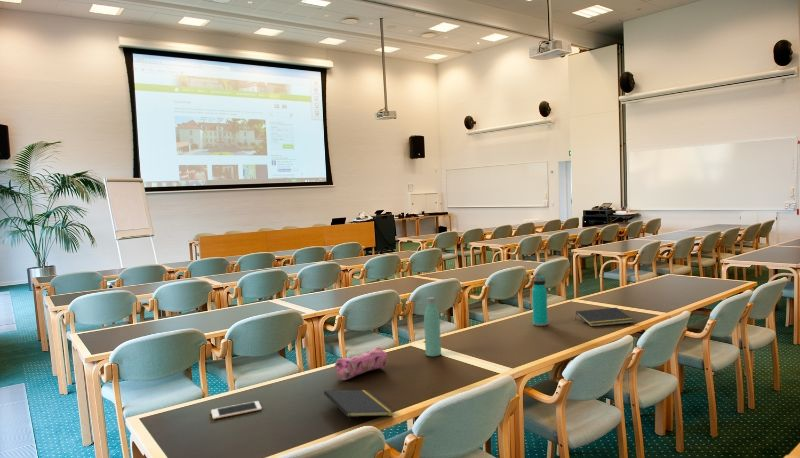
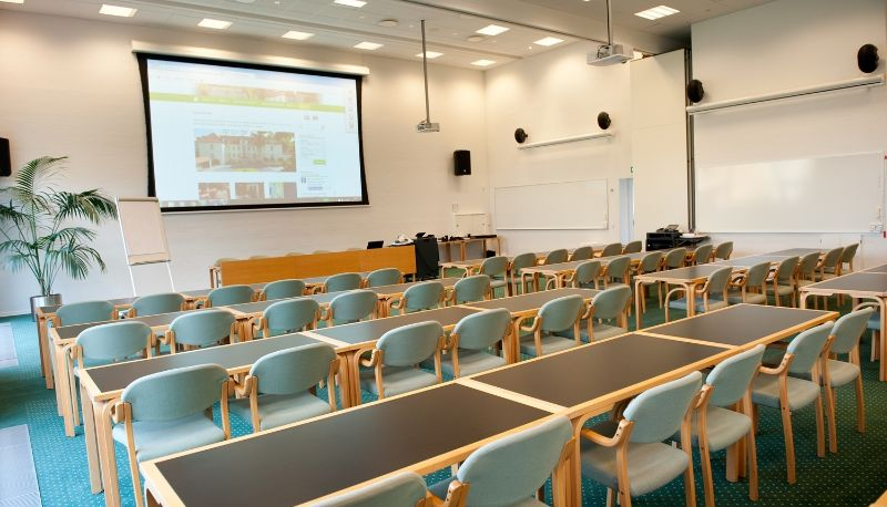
- notepad [323,389,396,428]
- pencil case [334,346,388,381]
- water bottle [531,275,549,327]
- bottle [423,296,442,357]
- cell phone [210,400,263,420]
- notepad [574,307,635,328]
